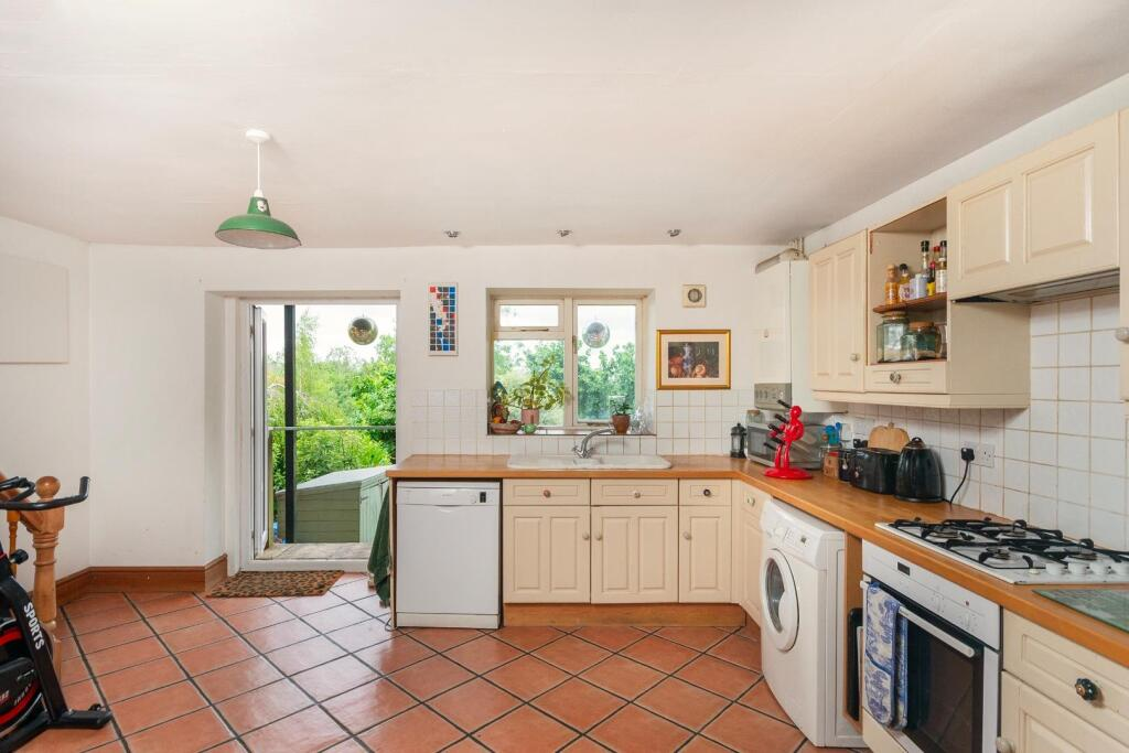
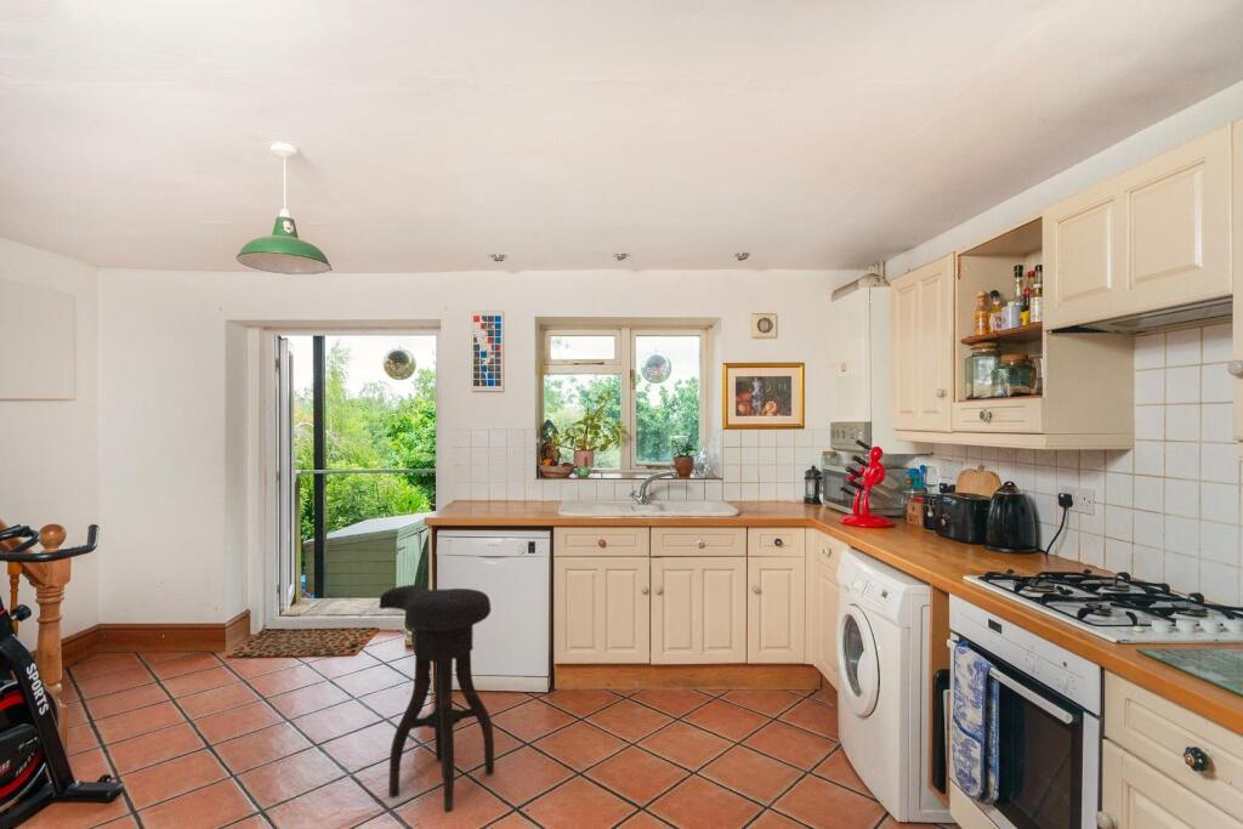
+ stool [378,584,495,814]
